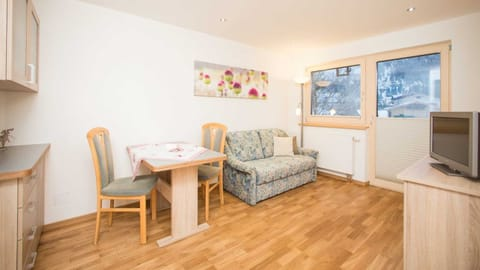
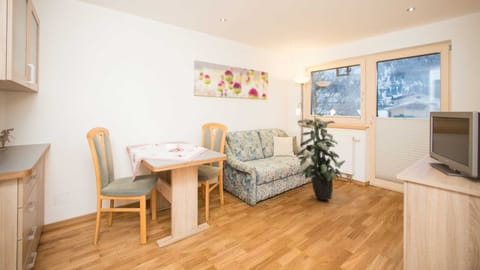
+ indoor plant [295,112,346,201]
